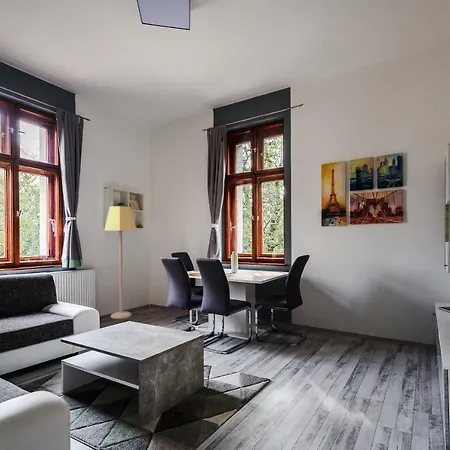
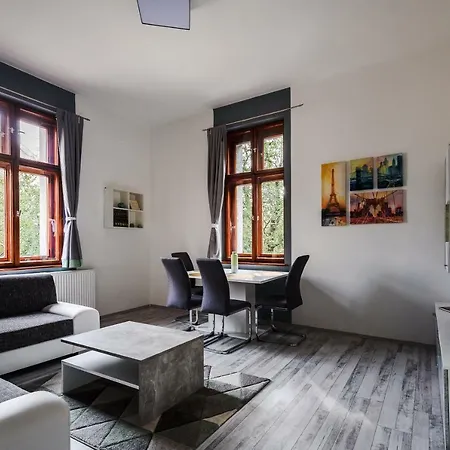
- lamp [104,205,137,320]
